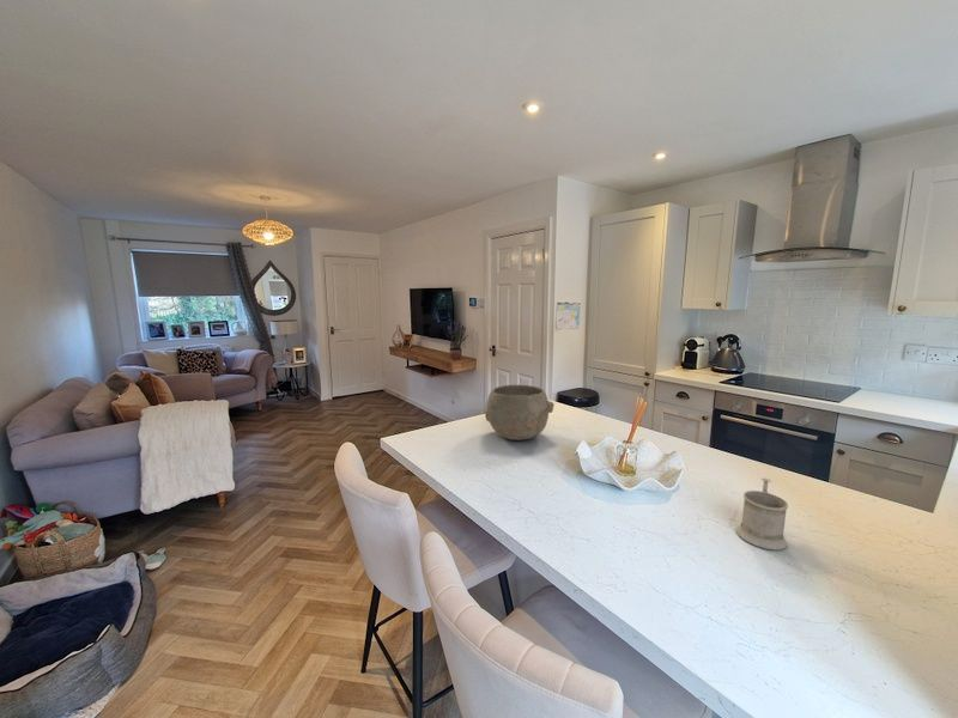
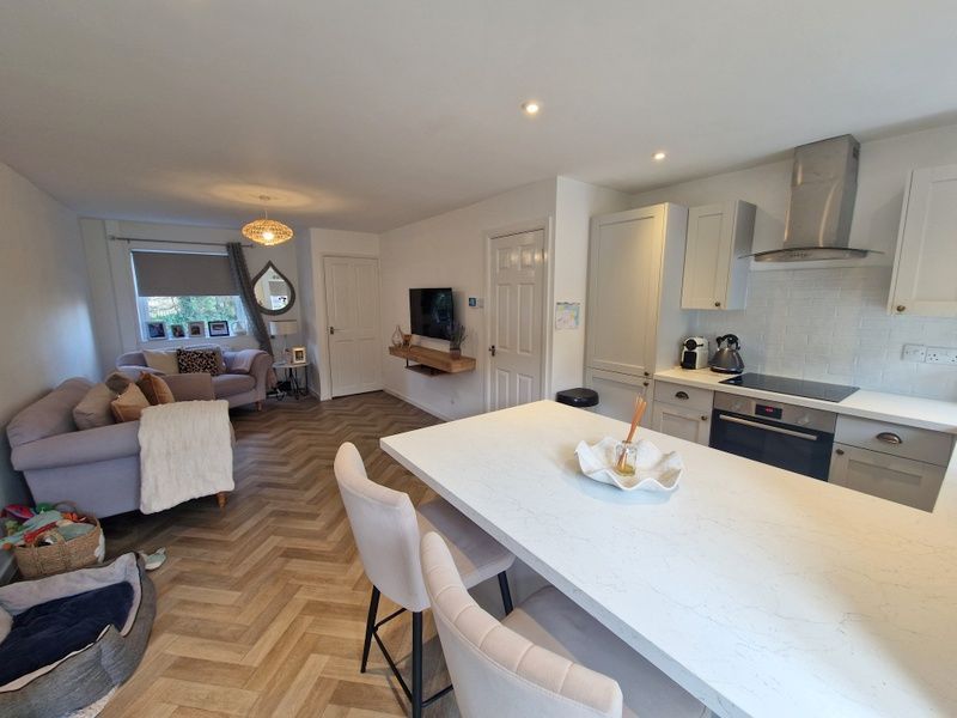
- mug [735,477,789,550]
- bowl [484,384,556,442]
